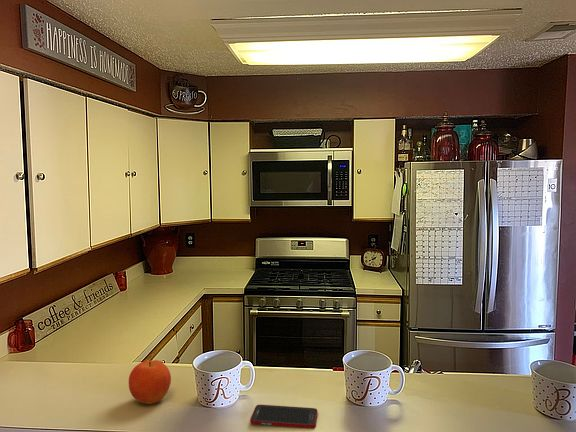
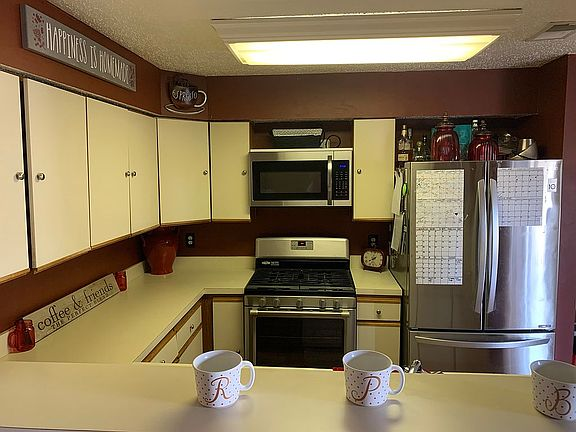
- fruit [128,359,172,405]
- cell phone [249,404,319,430]
